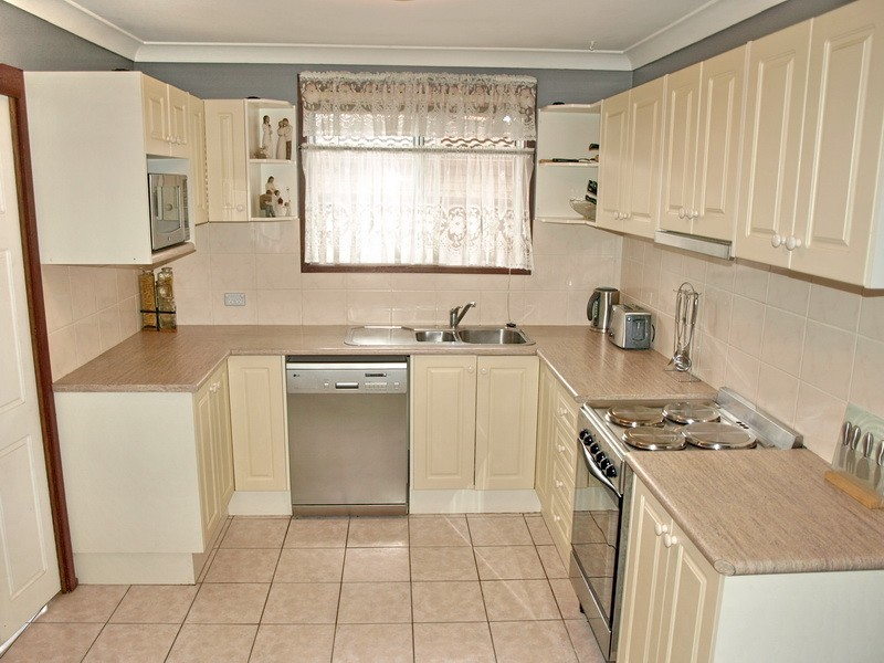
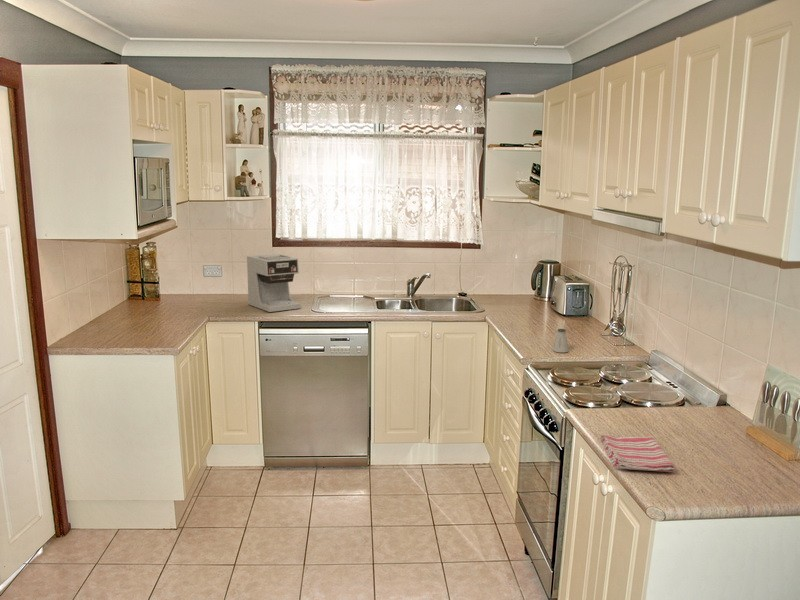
+ saltshaker [551,328,569,354]
+ coffee maker [246,253,302,313]
+ dish towel [600,434,676,473]
